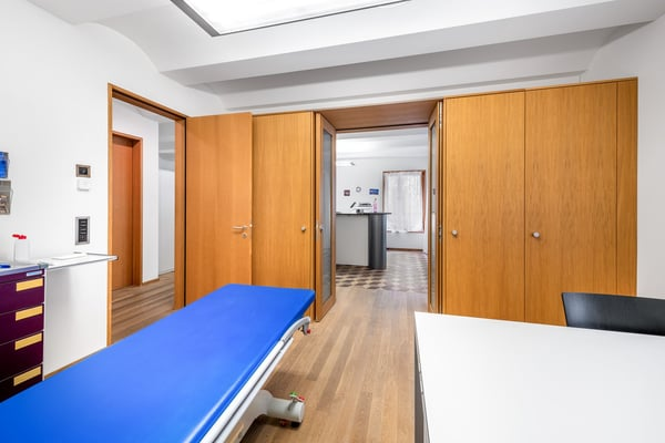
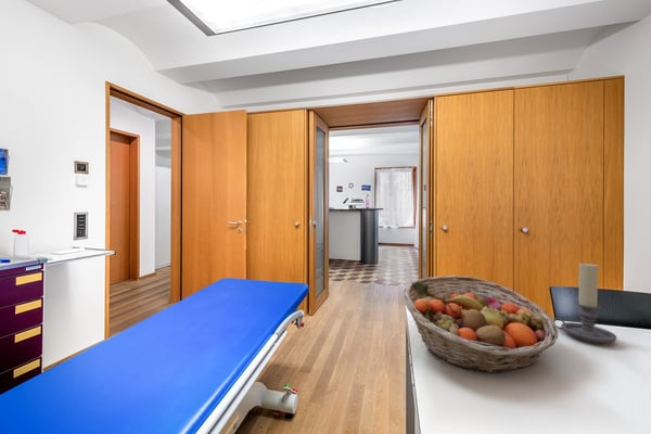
+ fruit basket [401,275,559,374]
+ candle holder [552,261,617,344]
